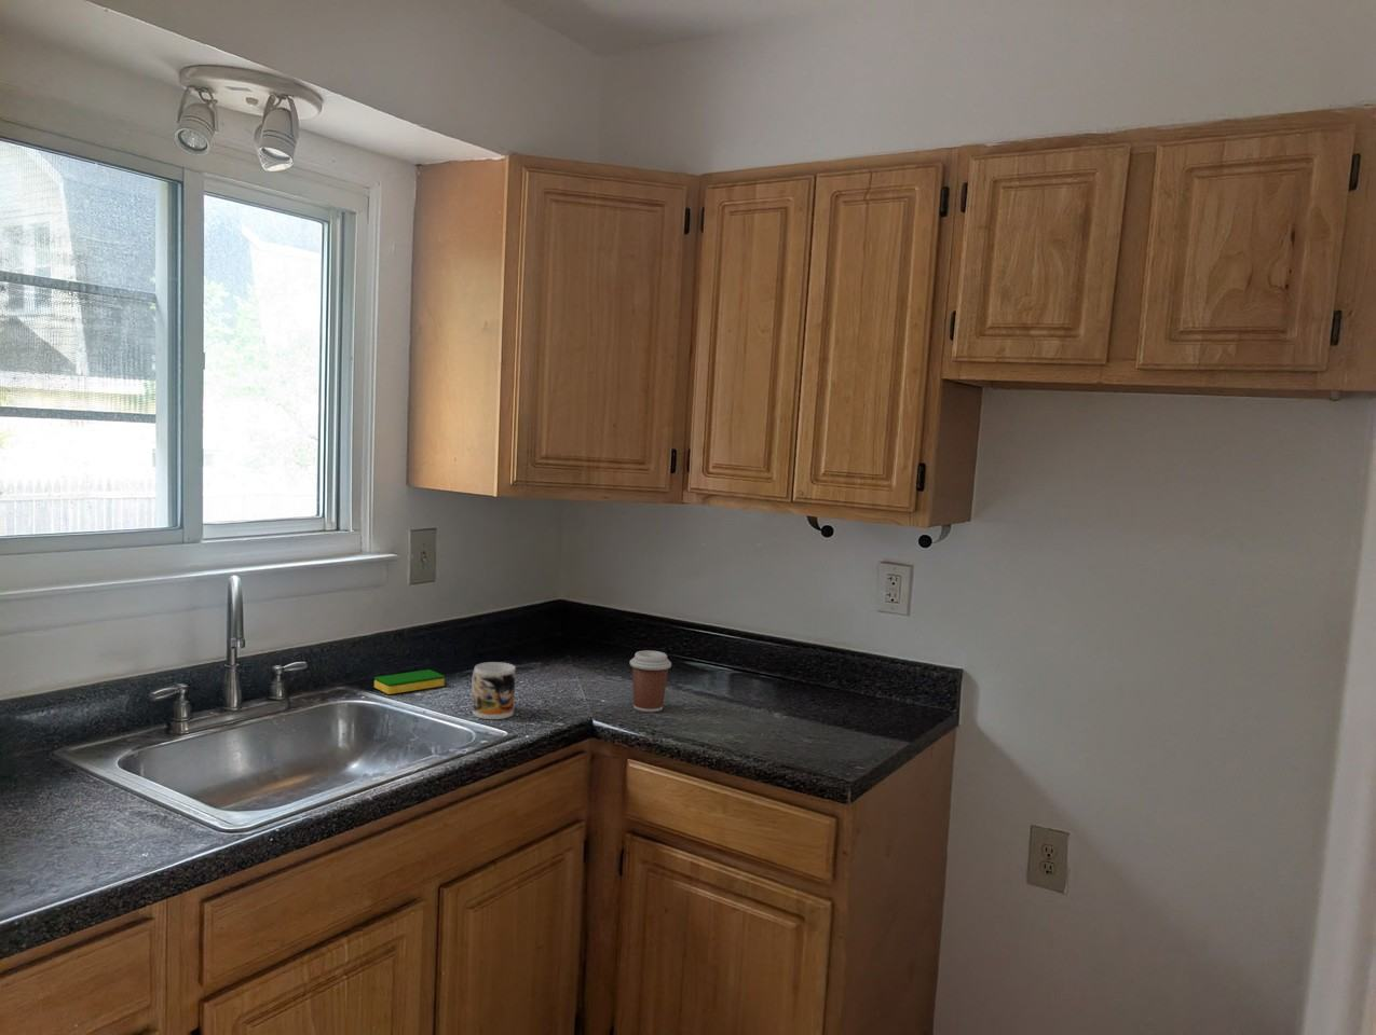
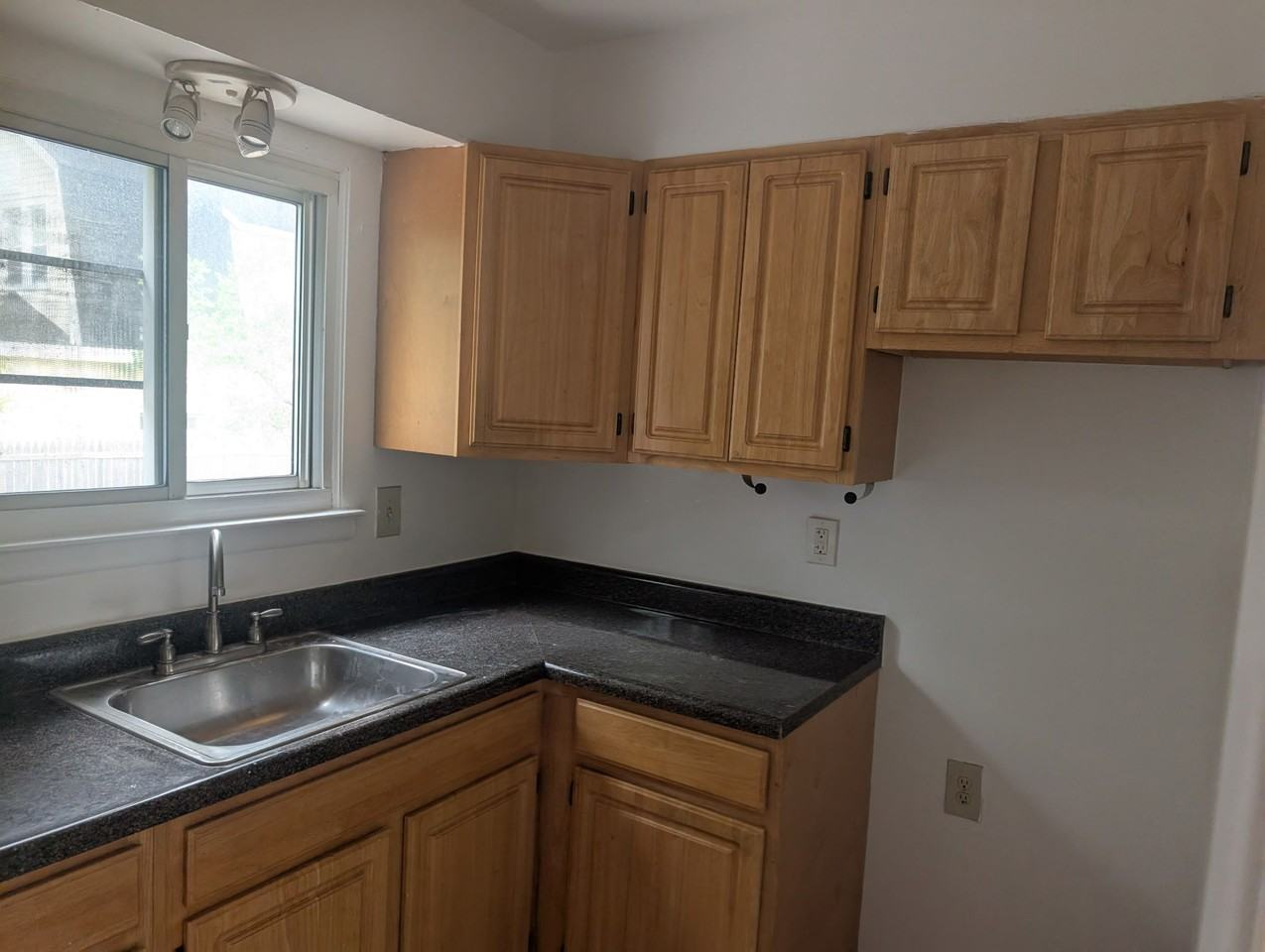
- coffee cup [628,650,672,712]
- dish sponge [373,669,446,696]
- mug [471,661,517,720]
